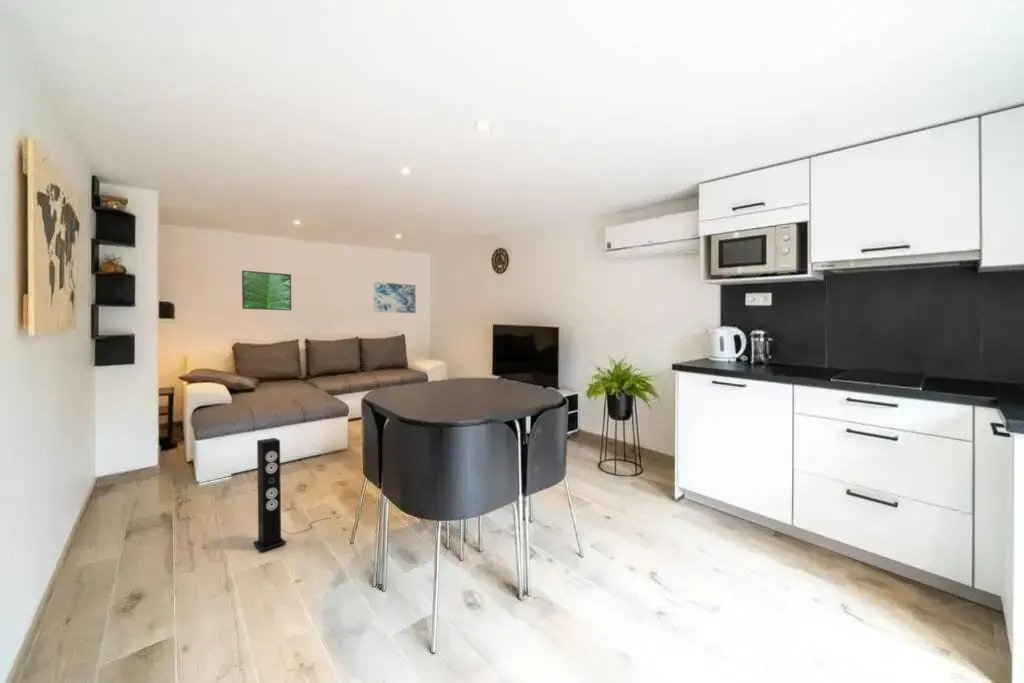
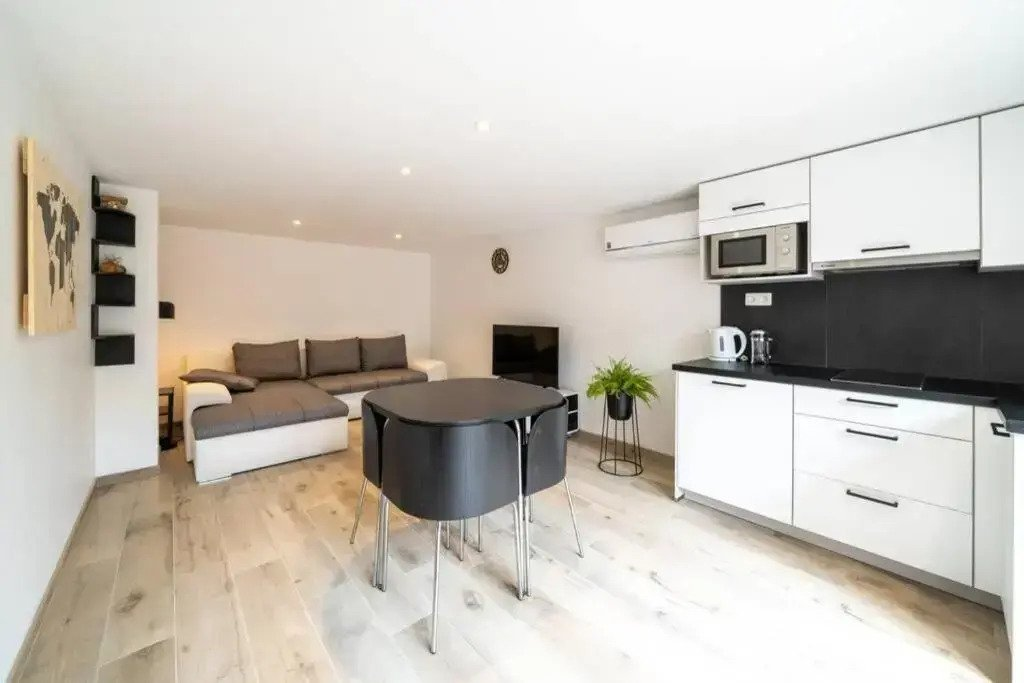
- wall art [373,281,417,314]
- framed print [241,269,292,311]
- speaker [252,437,342,552]
